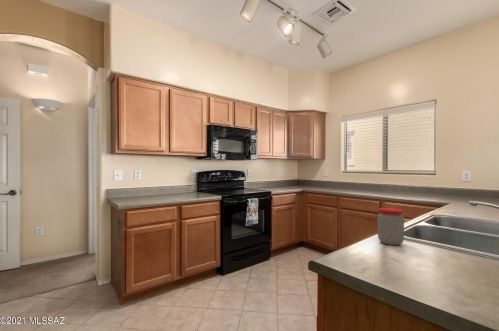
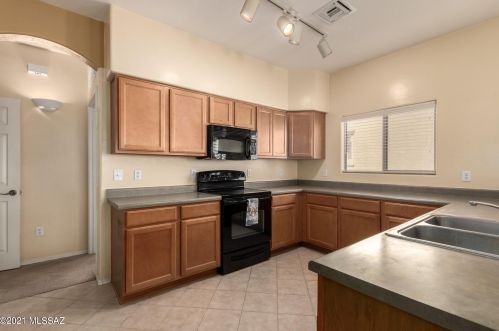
- jar [377,207,405,246]
